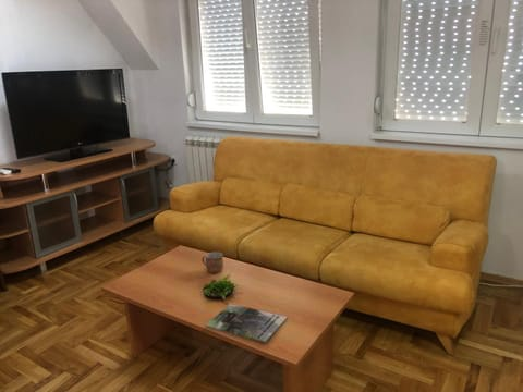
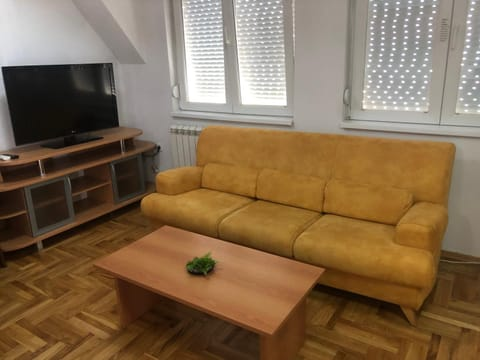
- mug [200,250,224,274]
- magazine [204,303,289,344]
